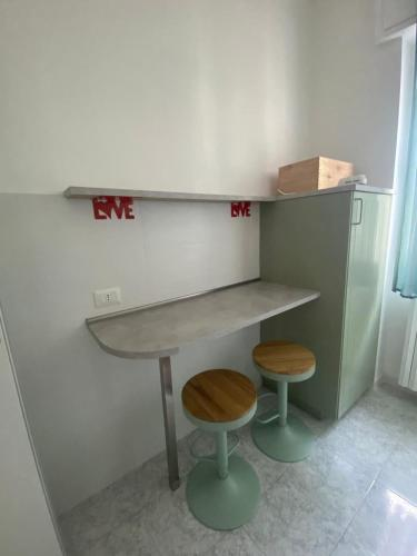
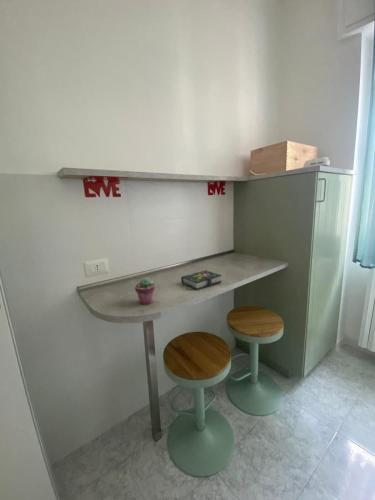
+ potted succulent [134,276,156,306]
+ book [180,269,223,291]
